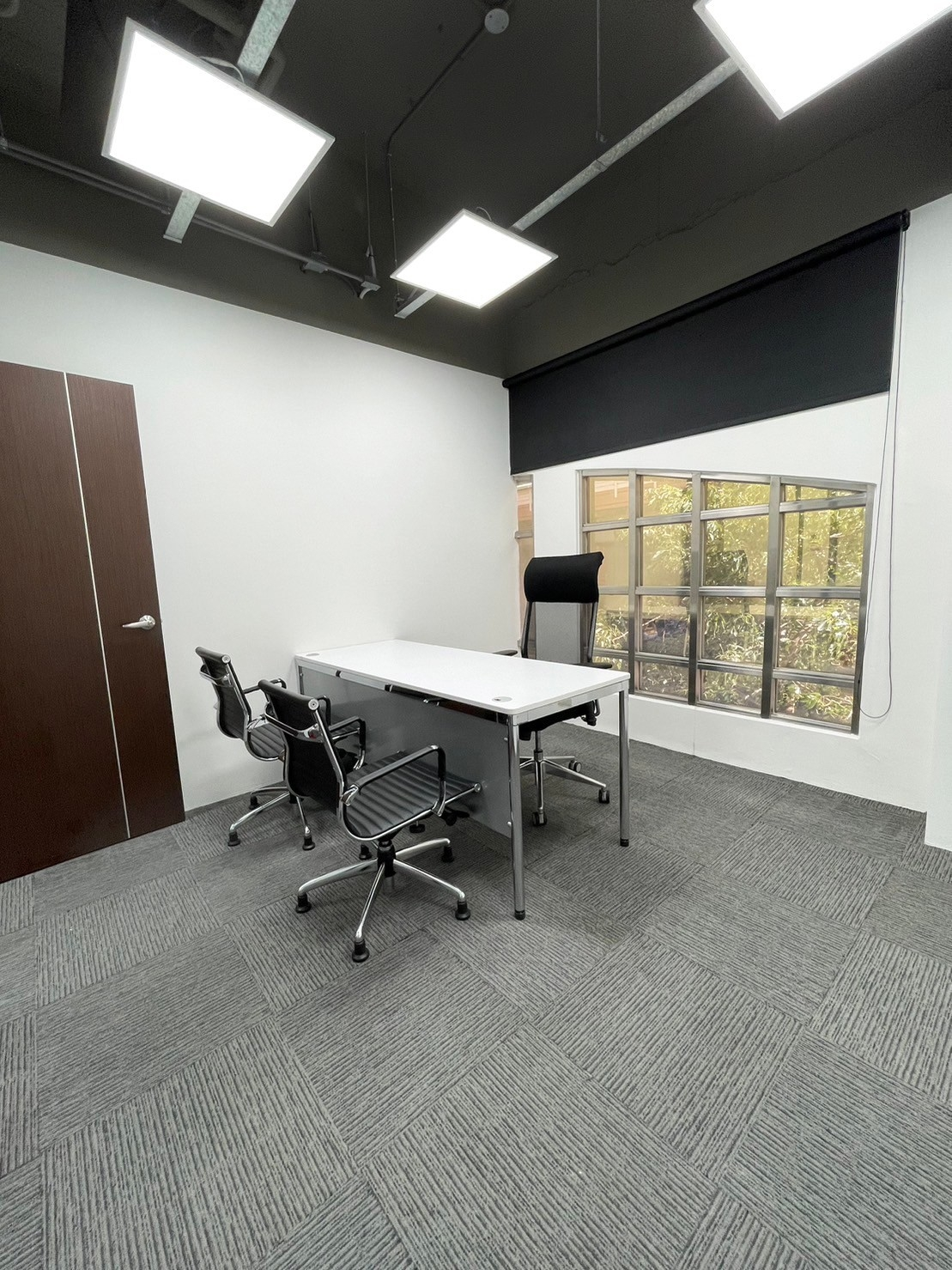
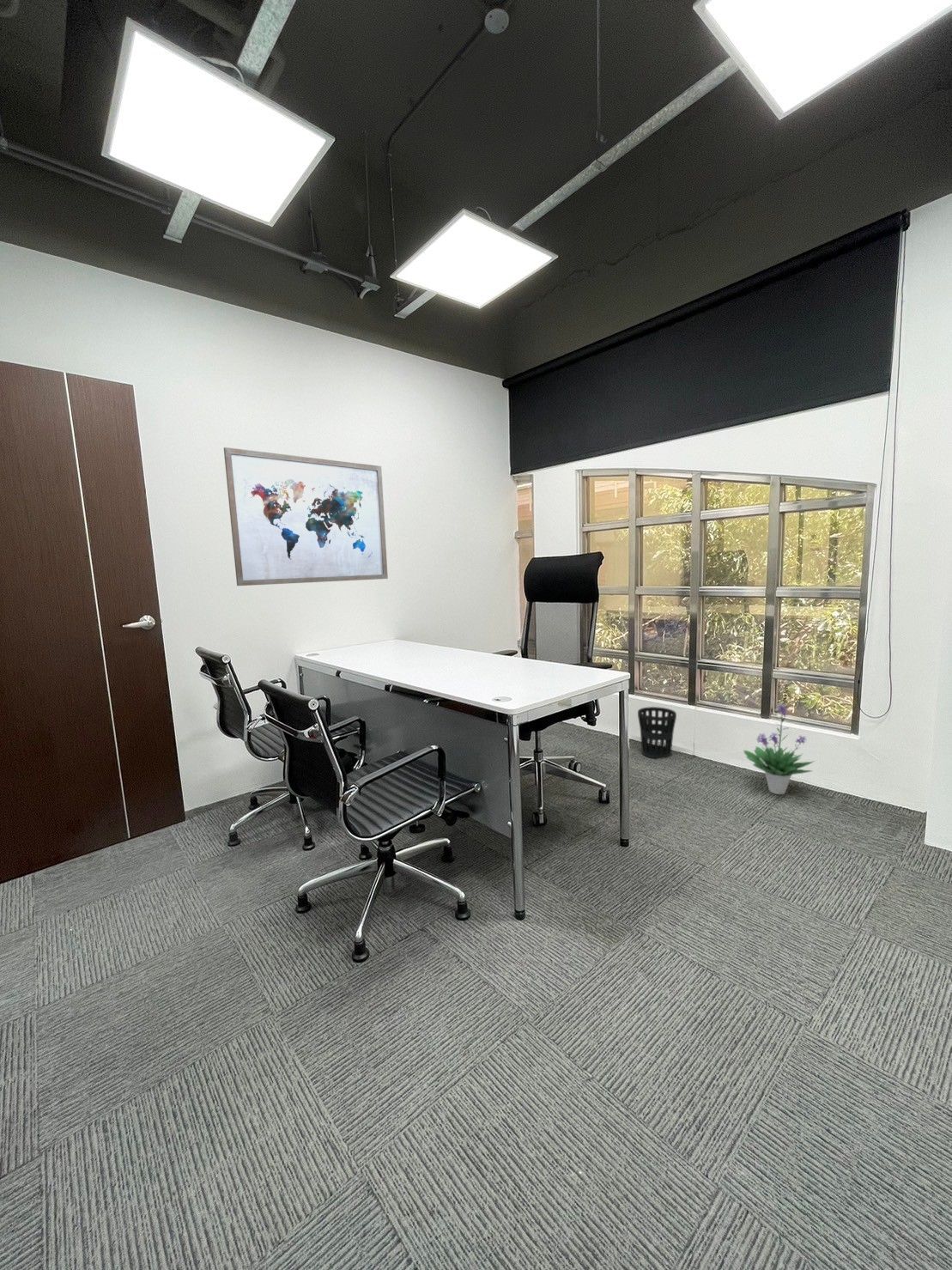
+ wastebasket [637,706,677,760]
+ wall art [223,447,389,586]
+ potted plant [743,702,816,795]
